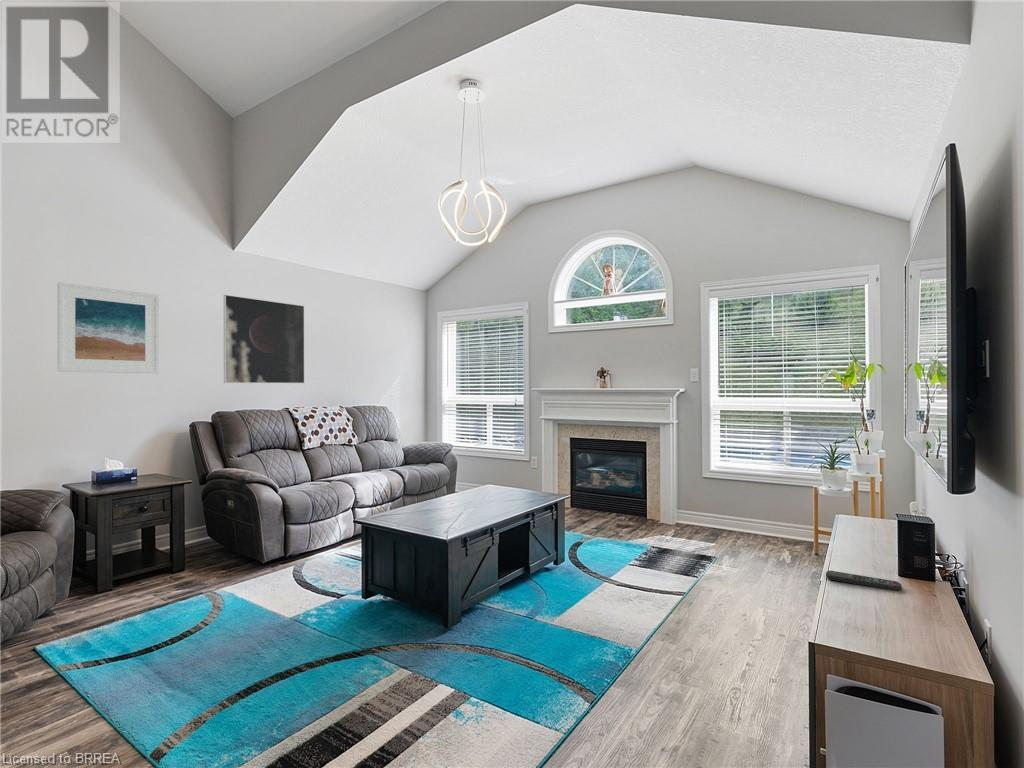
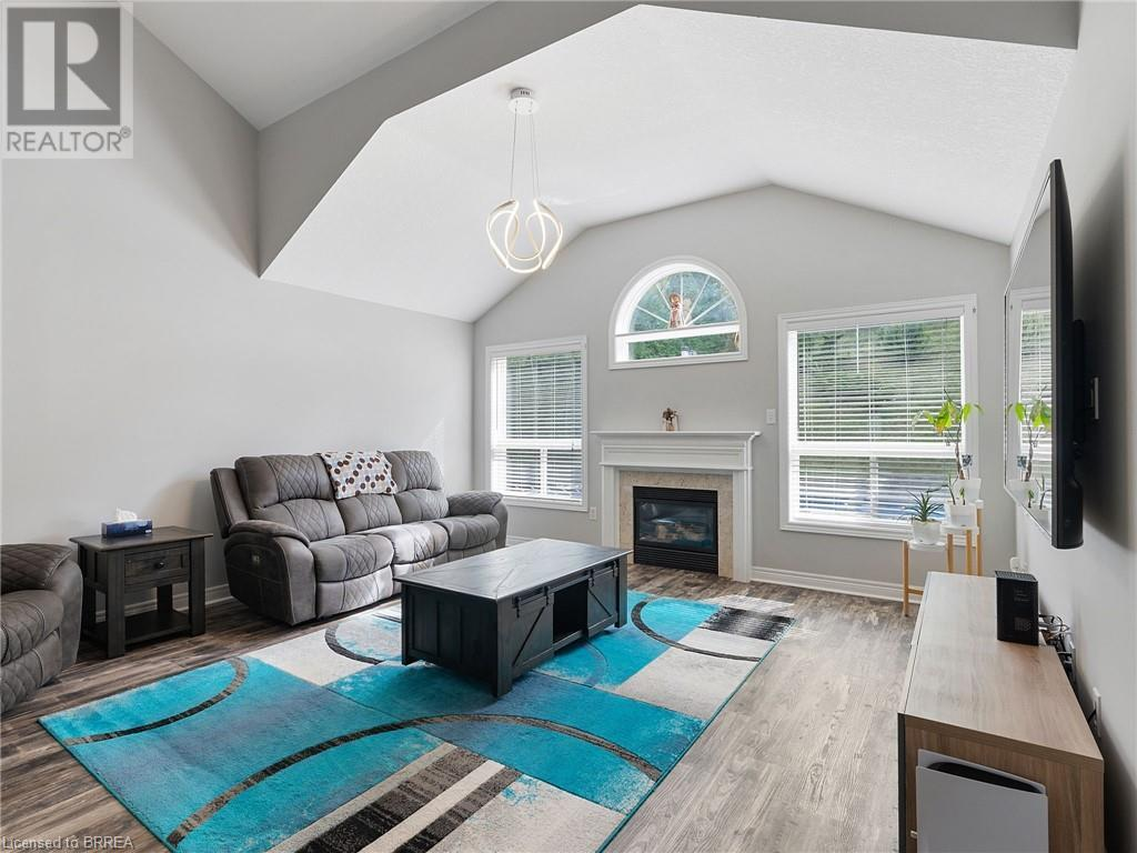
- remote control [825,570,903,592]
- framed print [223,294,305,384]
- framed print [57,281,160,374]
